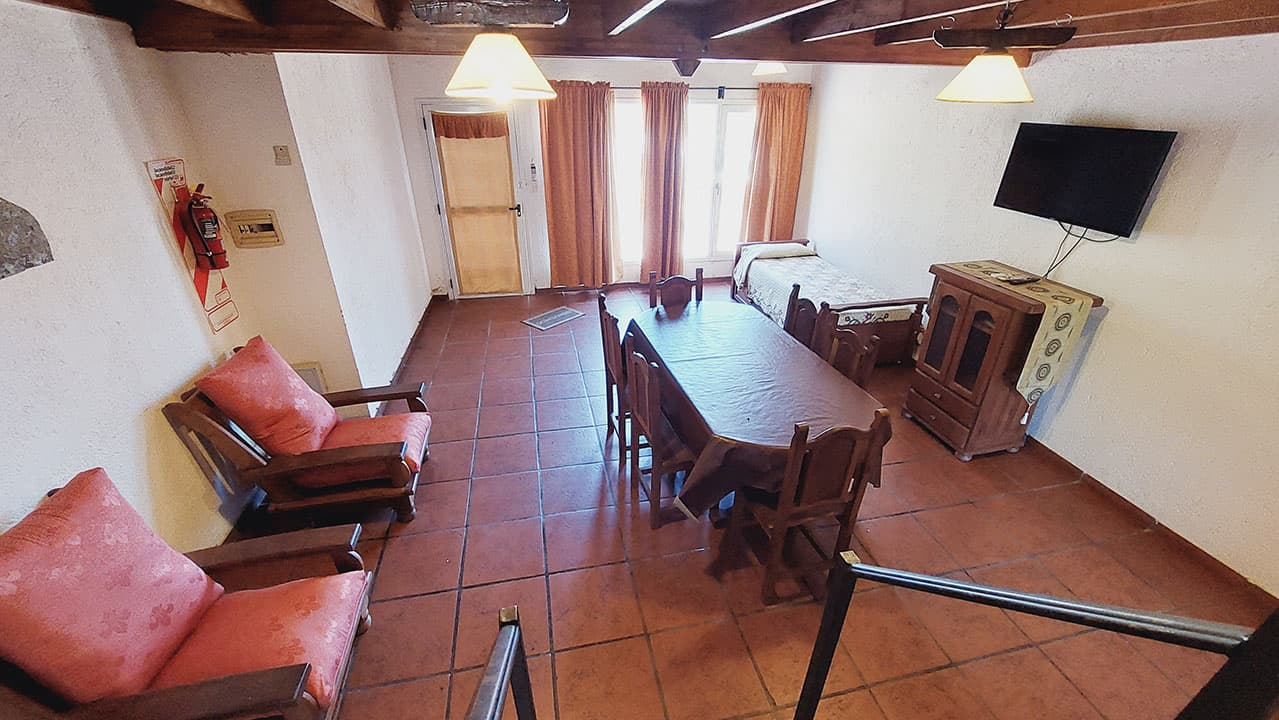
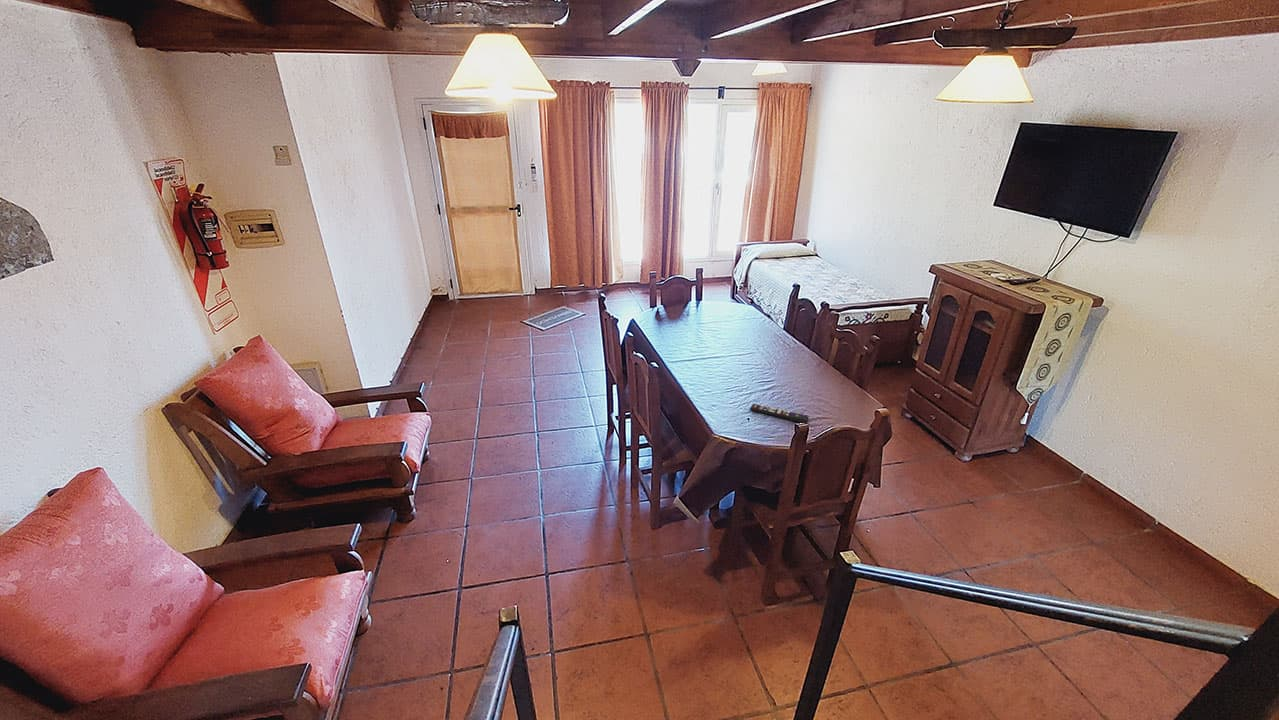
+ remote control [749,403,810,425]
